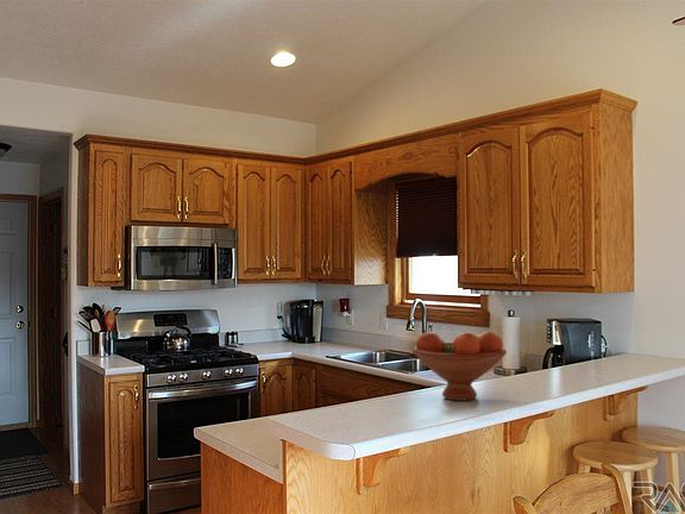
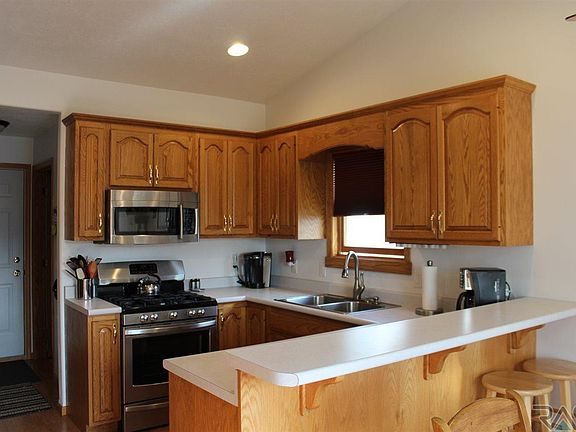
- fruit bowl [411,331,508,402]
